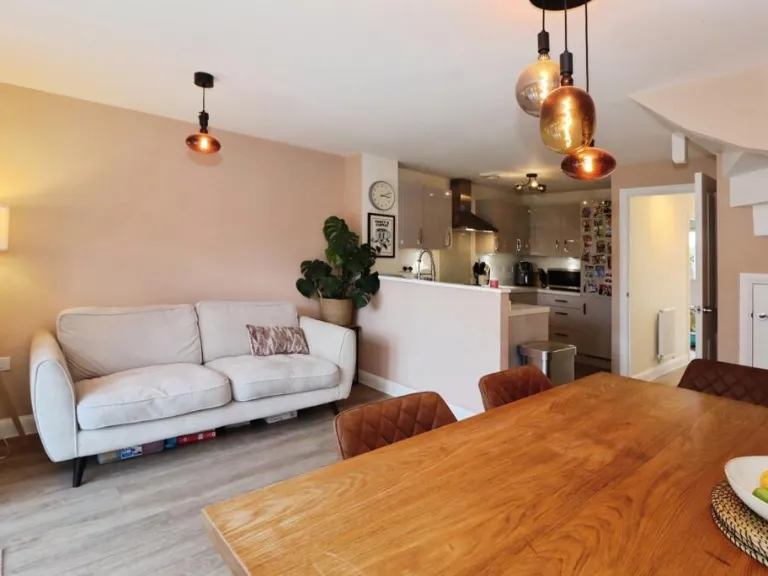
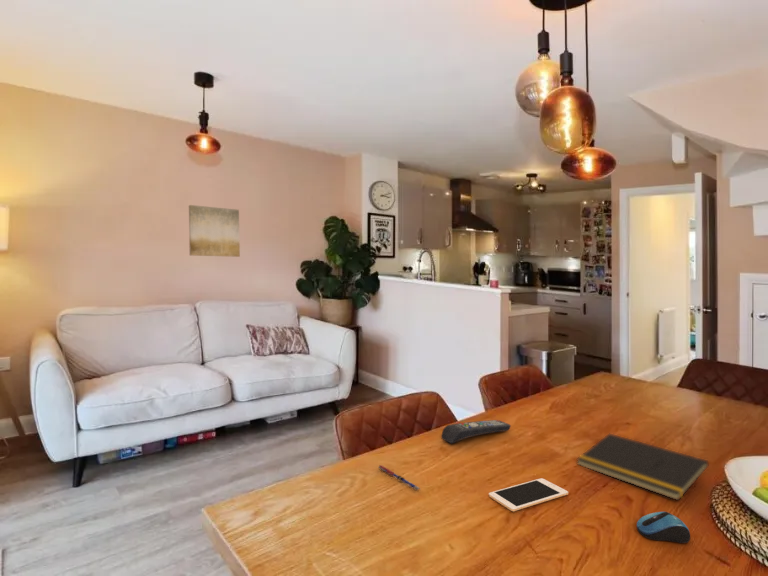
+ wall art [188,204,241,258]
+ computer mouse [636,511,691,544]
+ notepad [575,433,709,501]
+ remote control [440,419,512,444]
+ pen [377,464,422,491]
+ cell phone [488,477,569,512]
